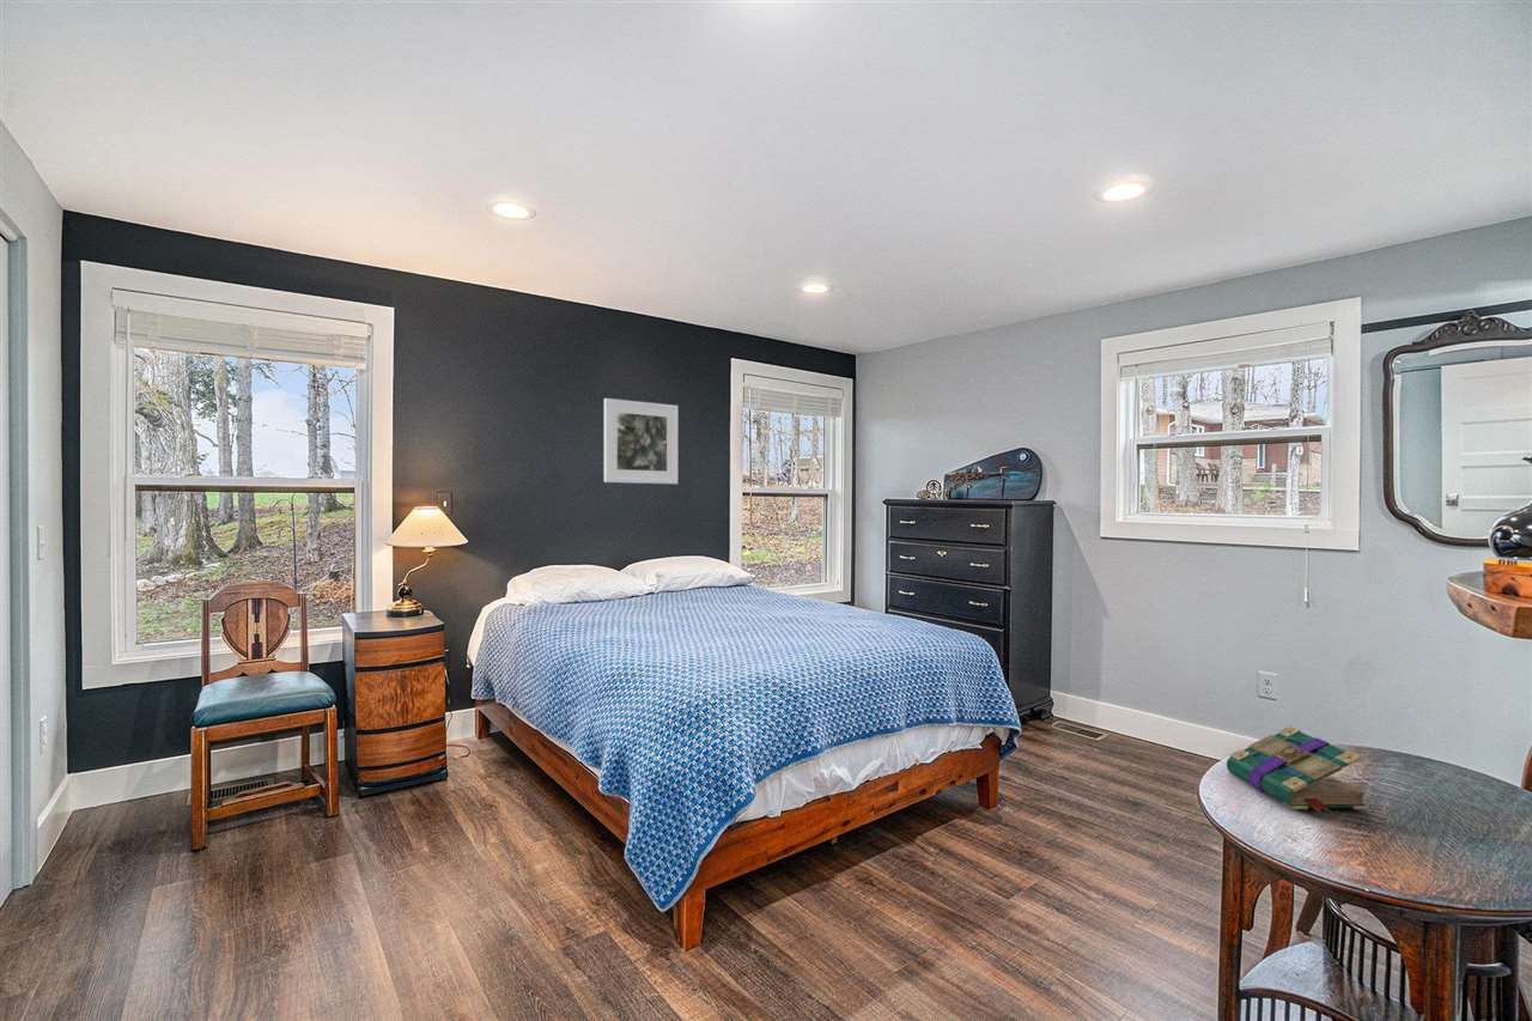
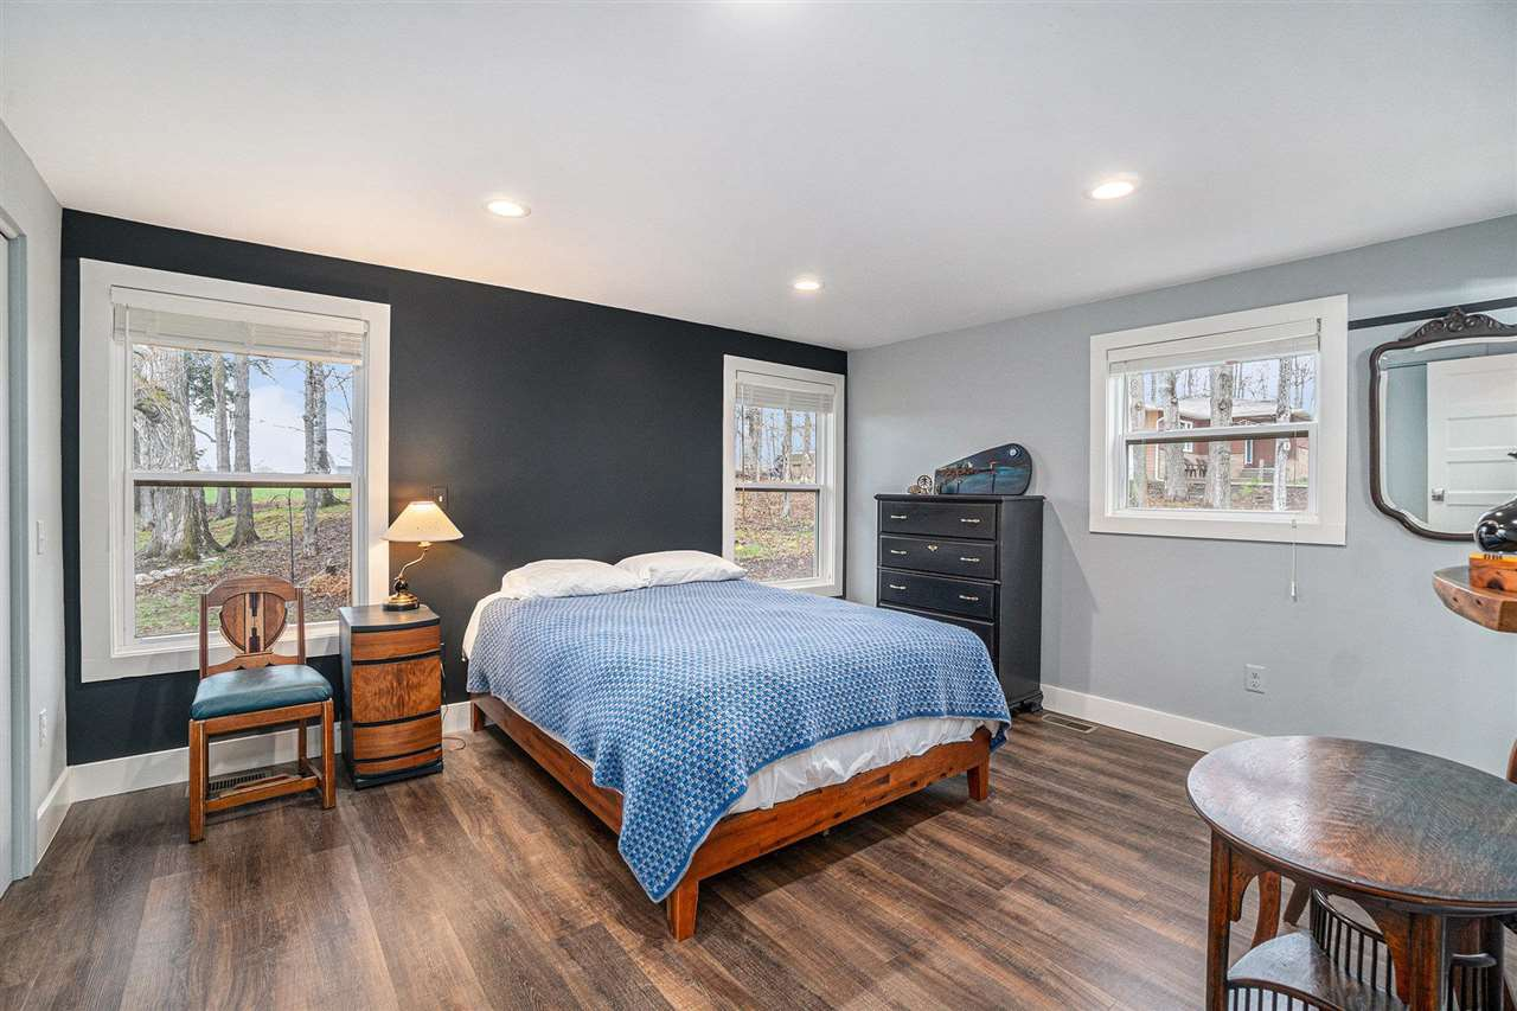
- book [1226,725,1370,814]
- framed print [603,397,679,485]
